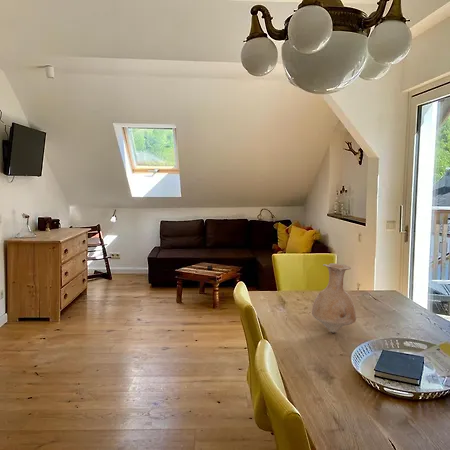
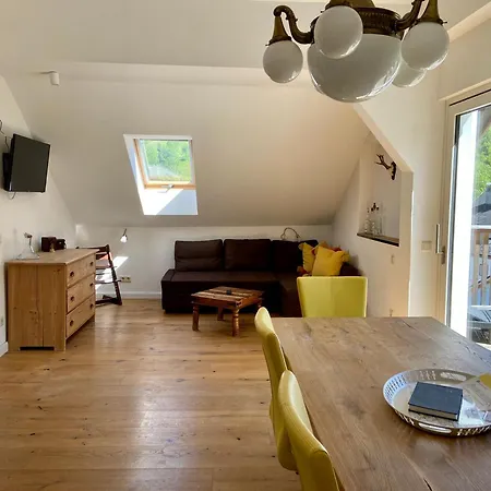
- vase [311,262,357,334]
